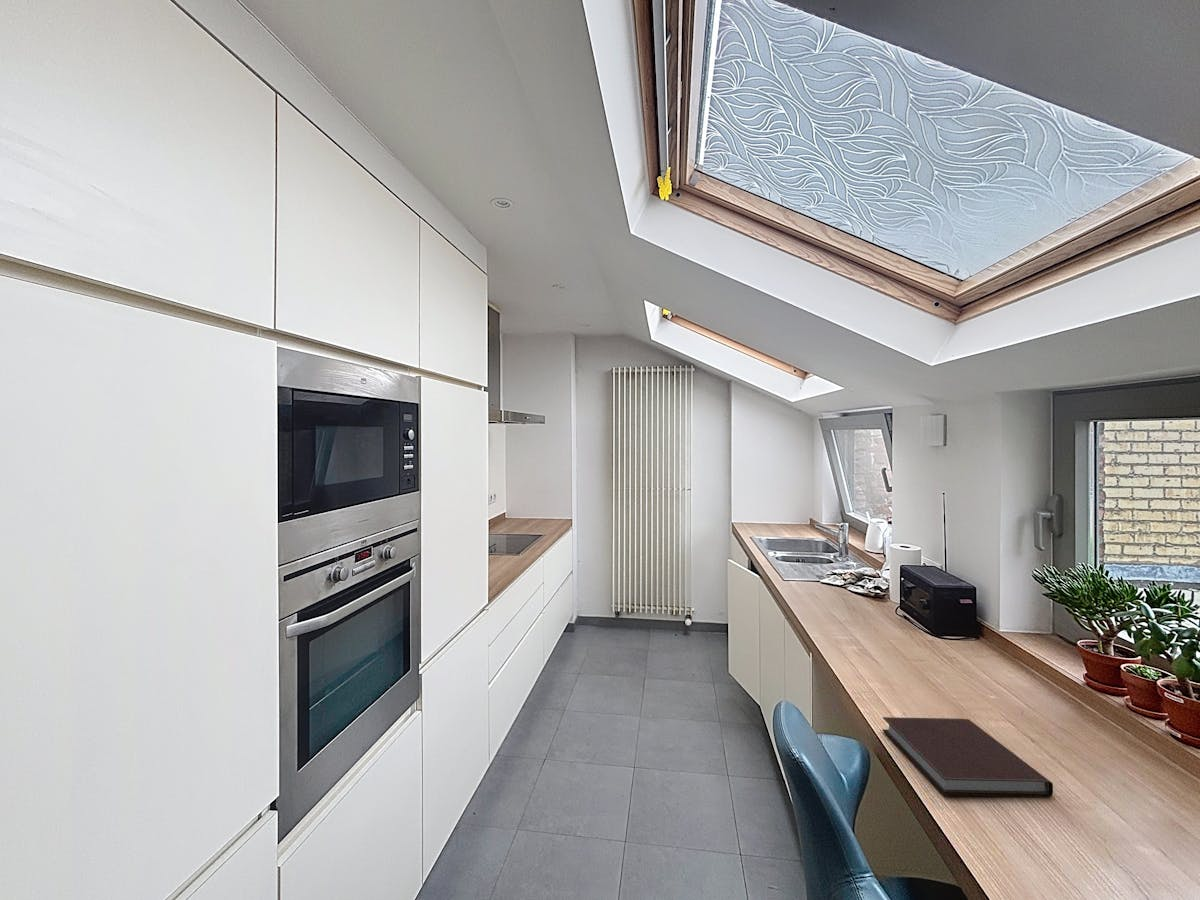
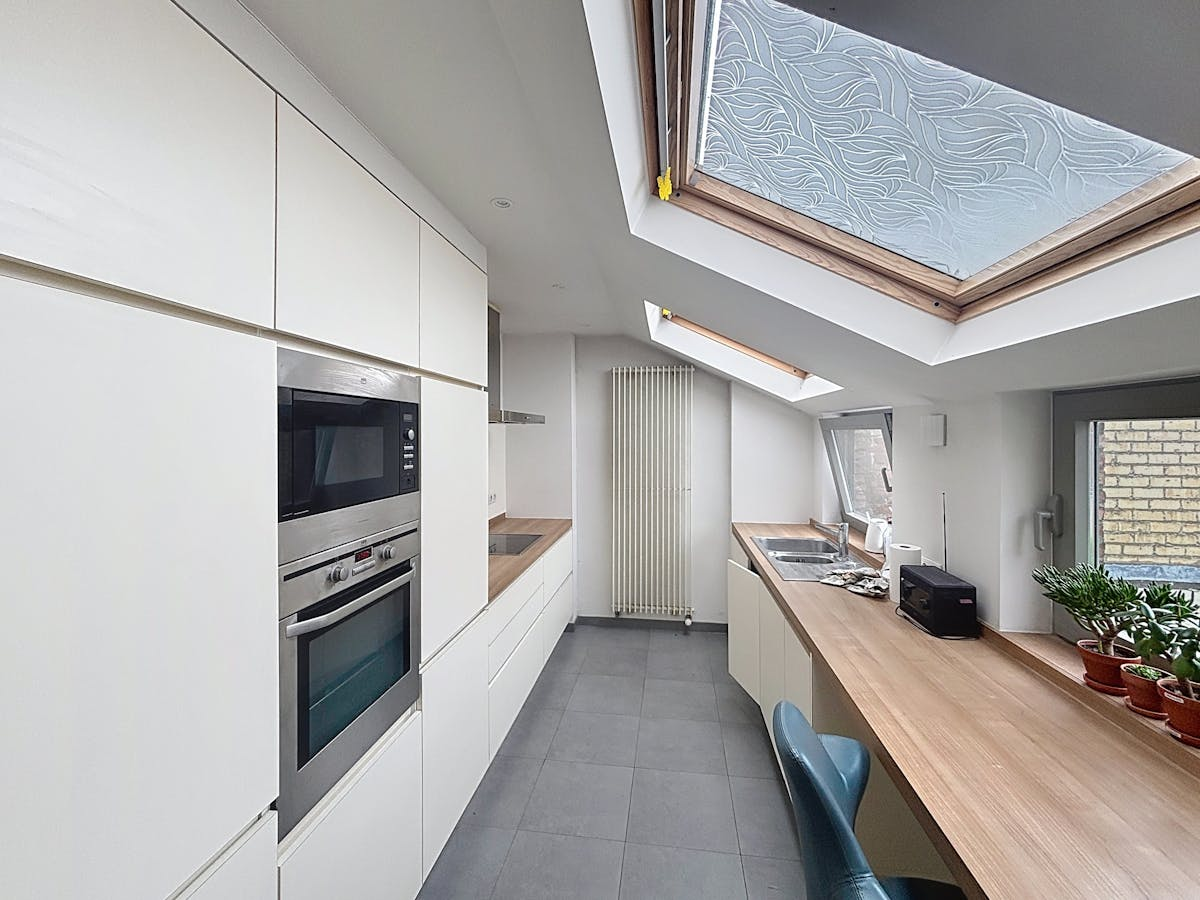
- notebook [881,716,1054,798]
